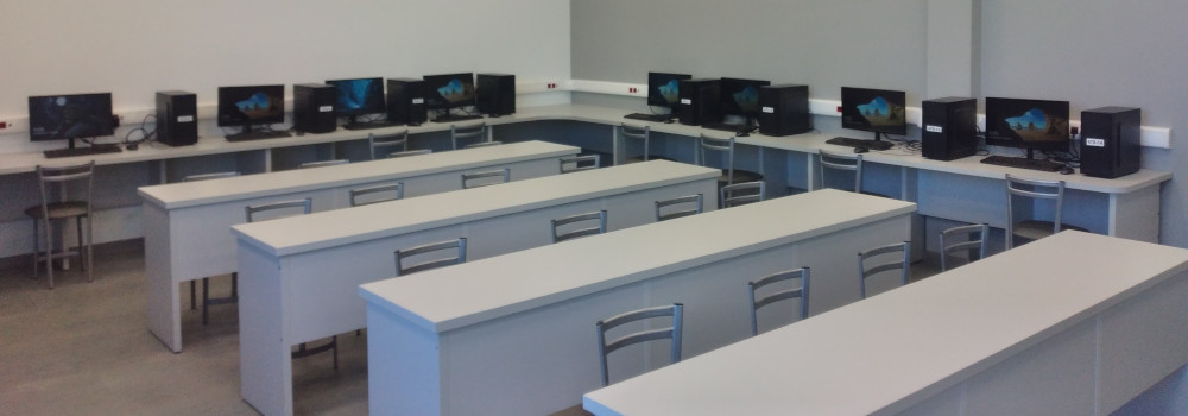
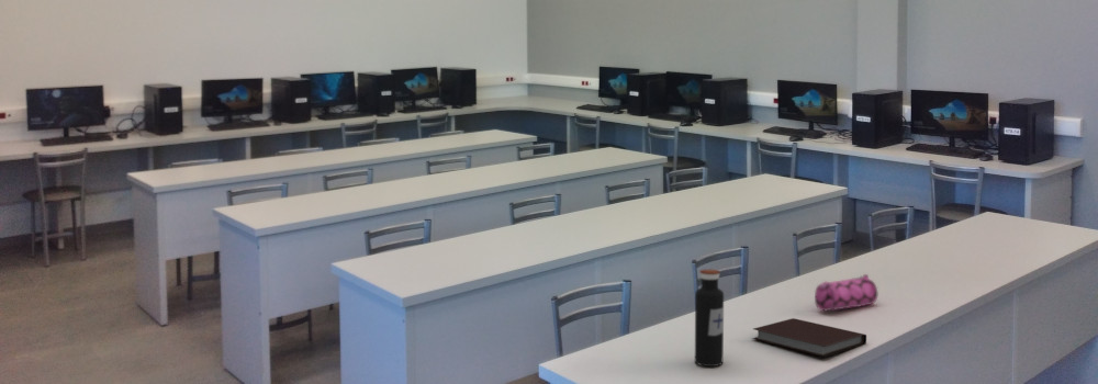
+ pencil case [814,273,878,312]
+ water bottle [694,269,725,368]
+ notebook [751,317,867,358]
